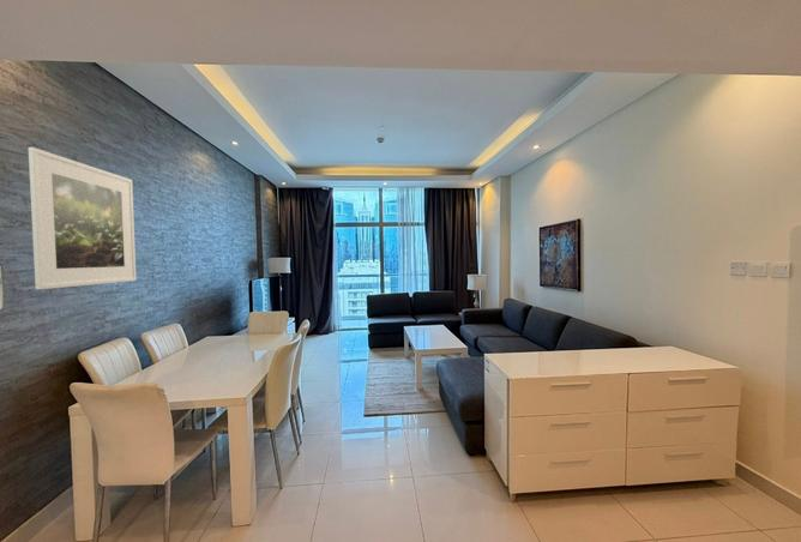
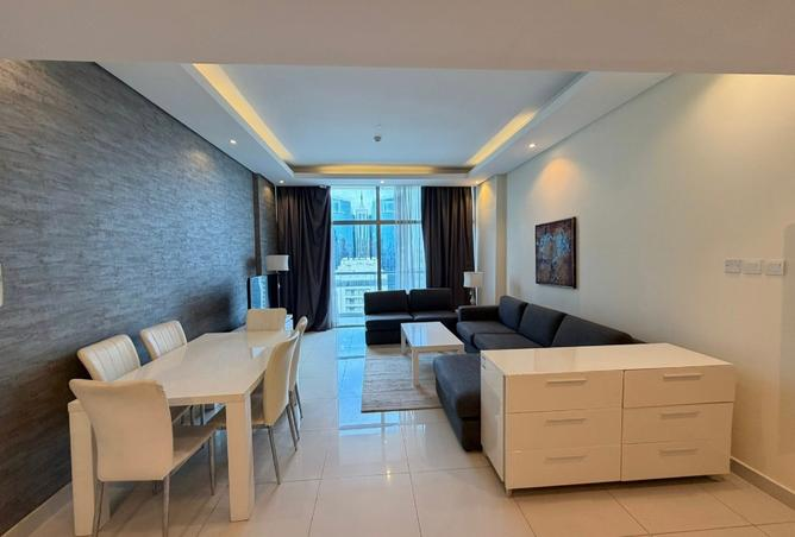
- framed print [28,146,138,290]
